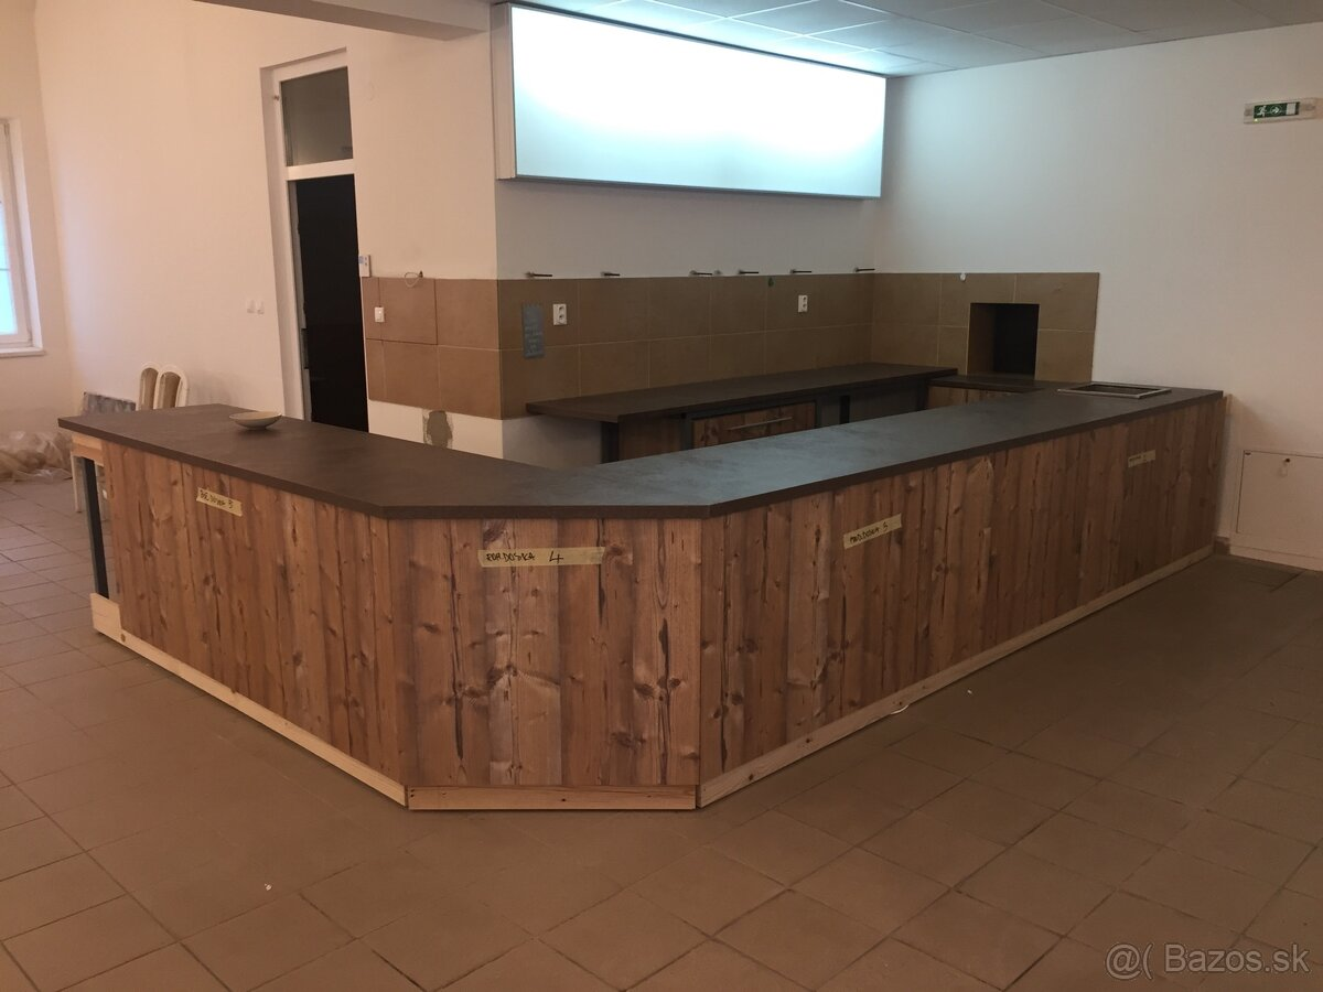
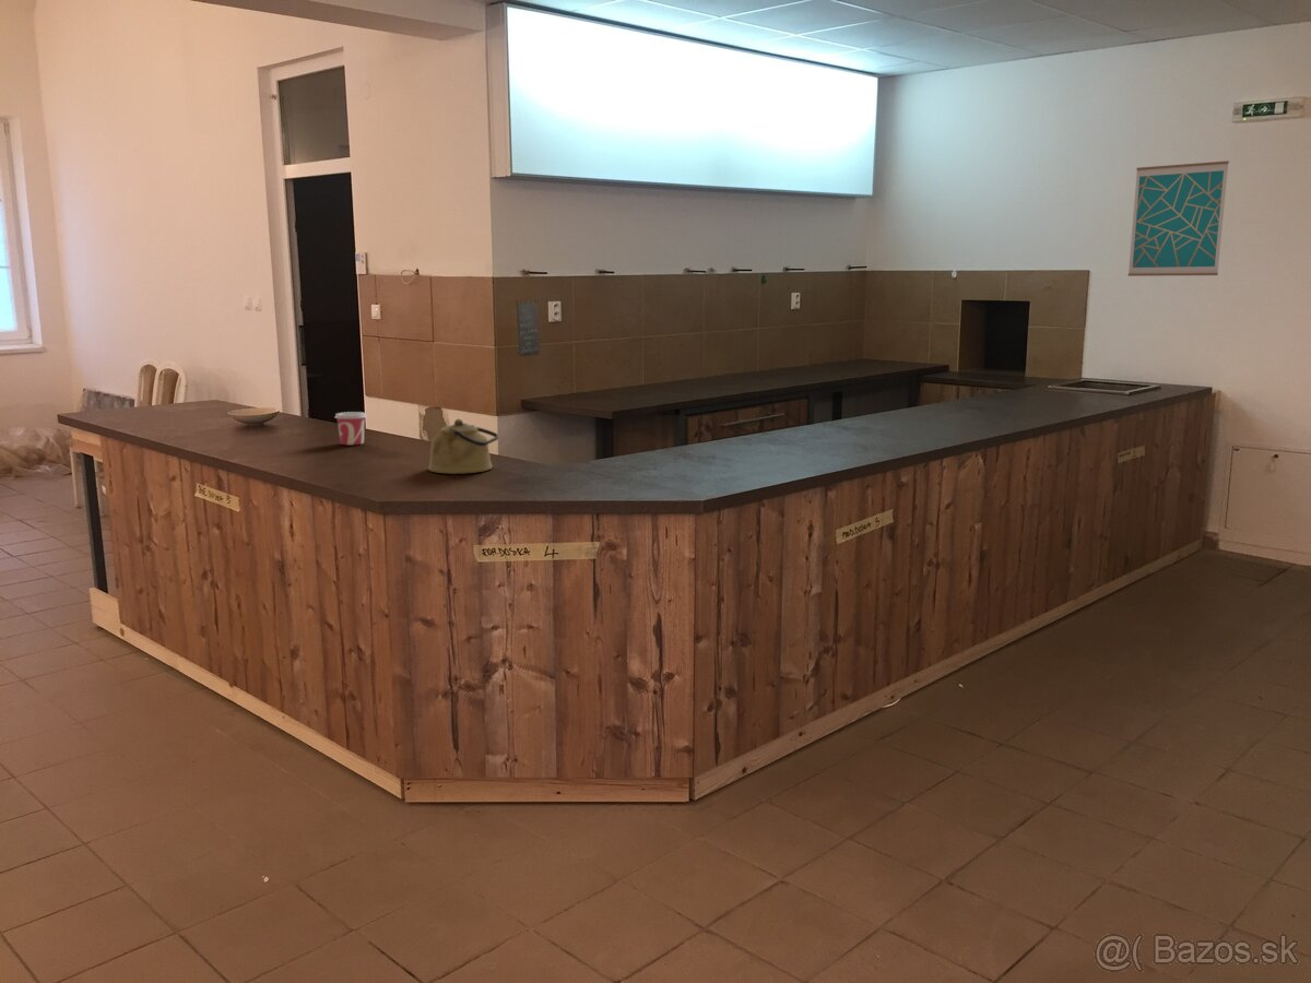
+ kettle [427,418,500,475]
+ wall art [1126,159,1230,277]
+ cup [334,411,368,446]
